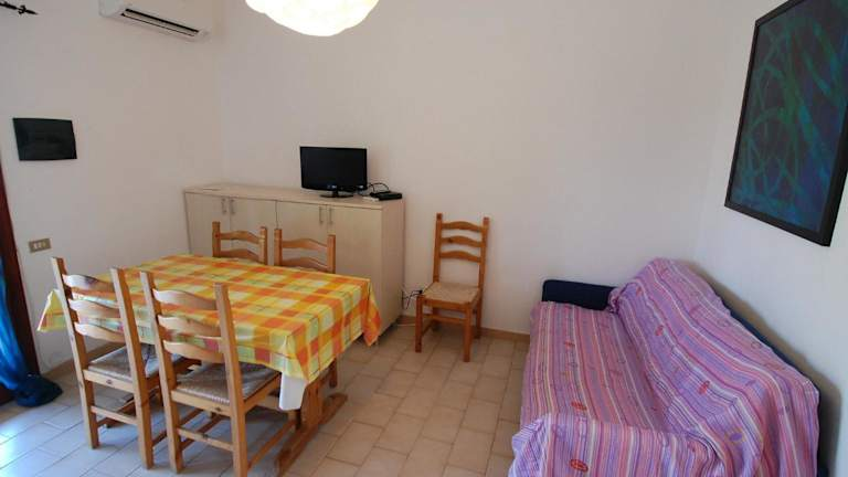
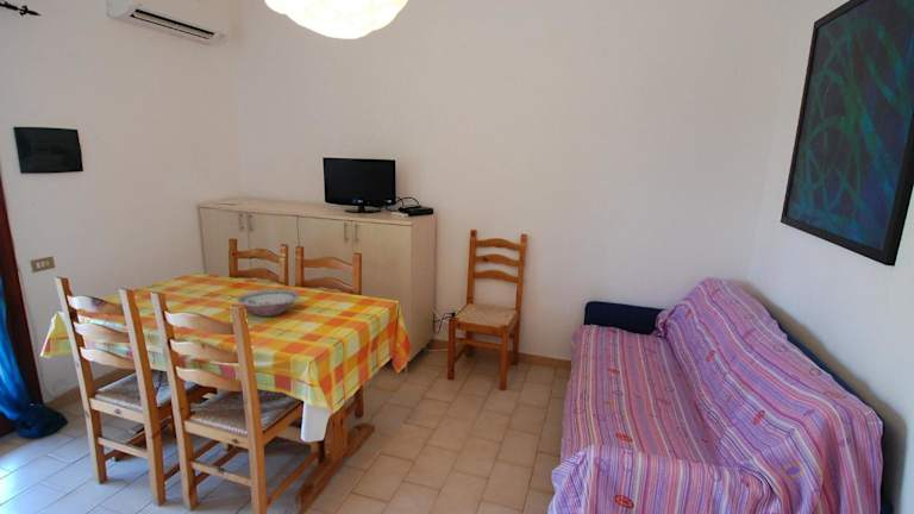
+ bowl [236,288,300,318]
